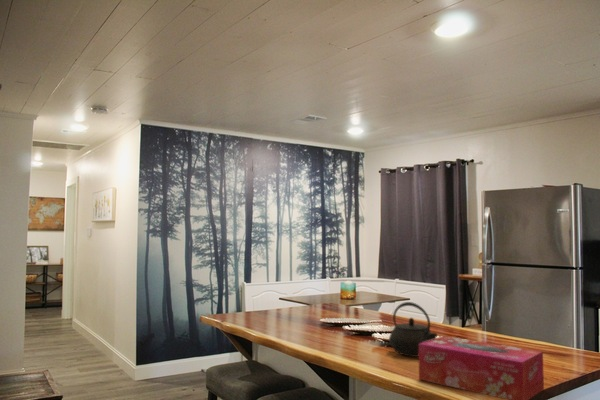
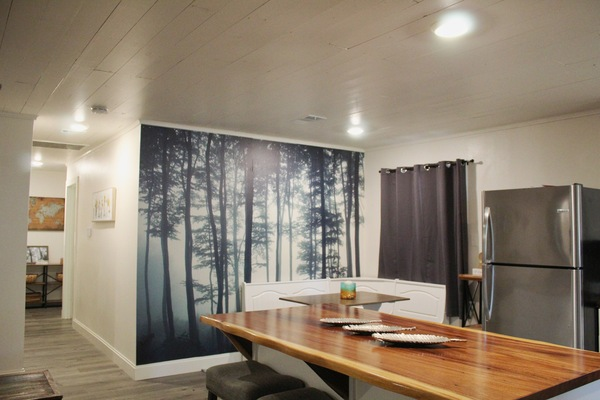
- kettle [388,301,439,358]
- tissue box [418,335,545,400]
